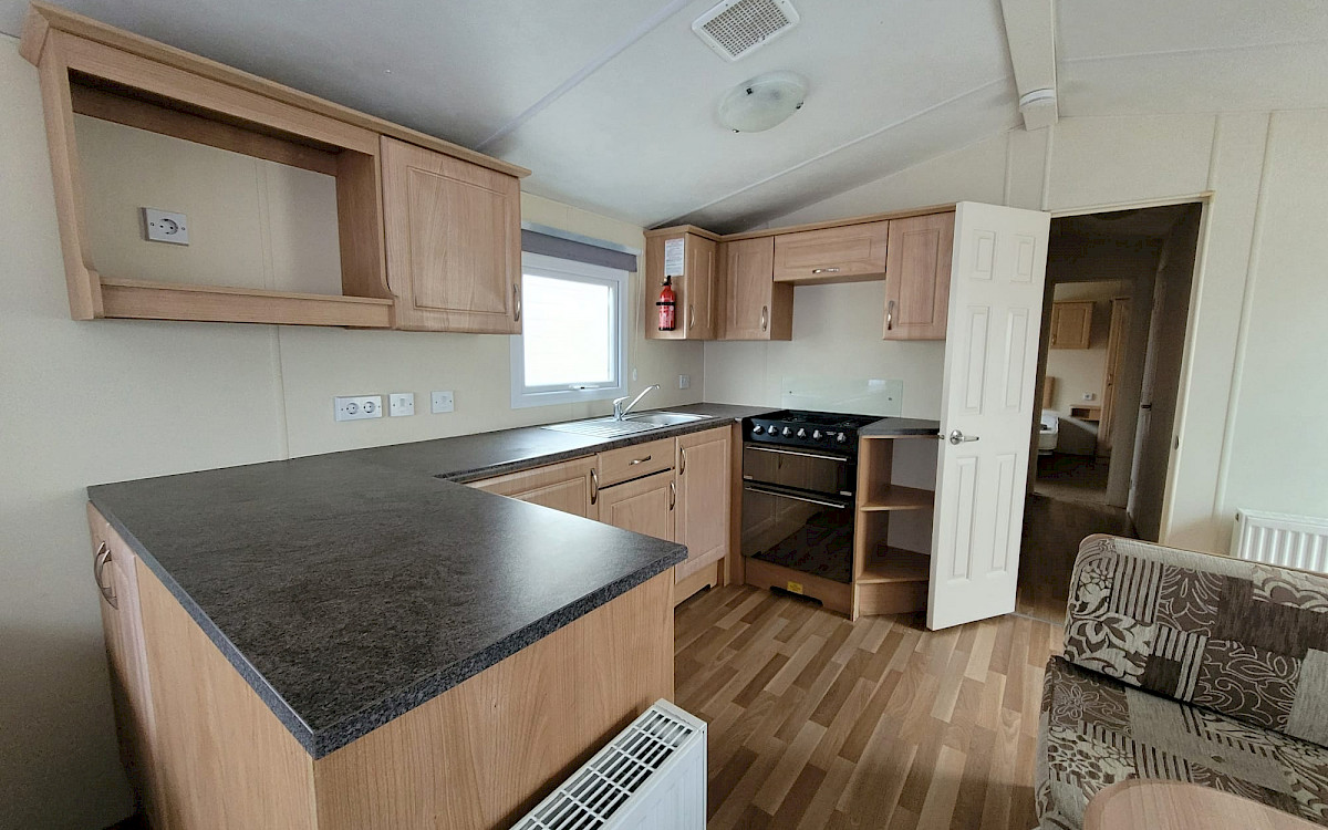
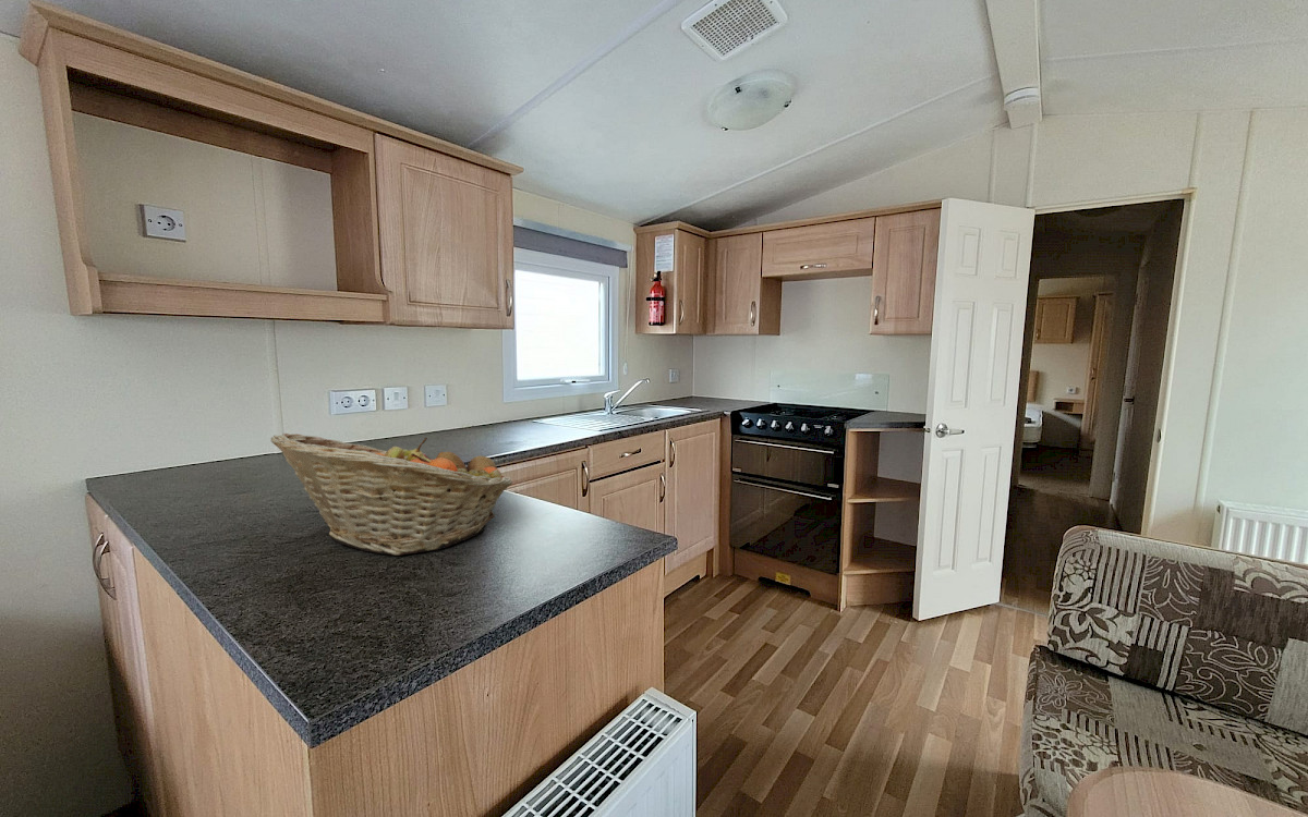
+ fruit basket [270,432,513,557]
